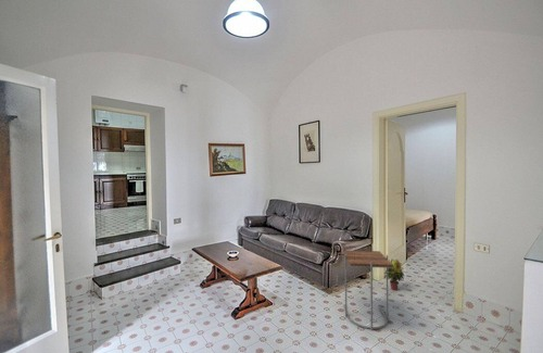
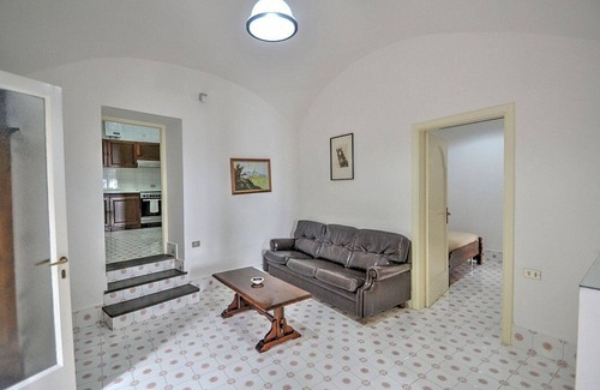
- side table [342,250,393,331]
- potted plant [383,259,406,291]
